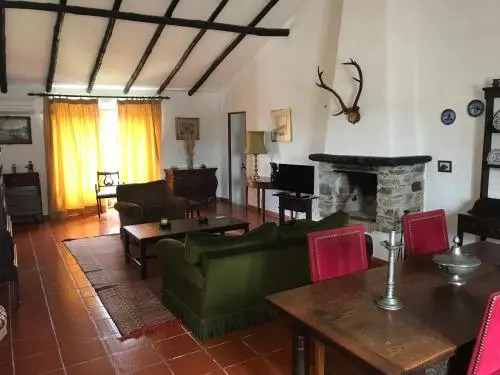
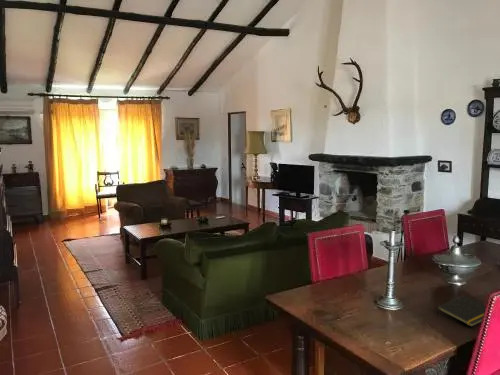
+ notepad [436,295,487,328]
